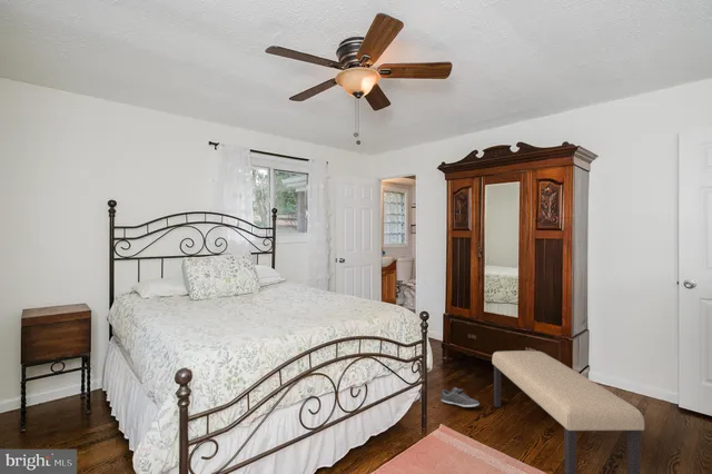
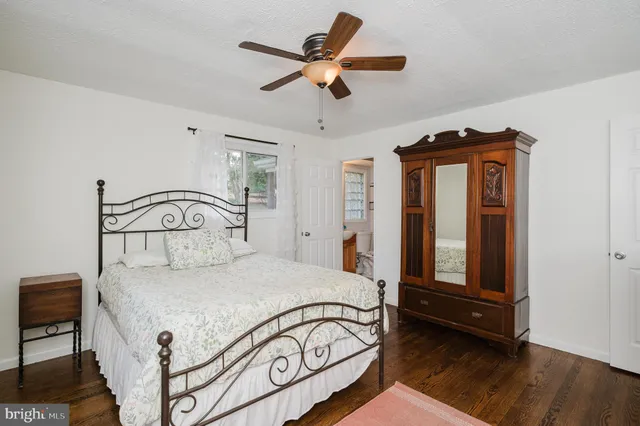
- shoe [441,386,481,408]
- bench [491,349,645,474]
